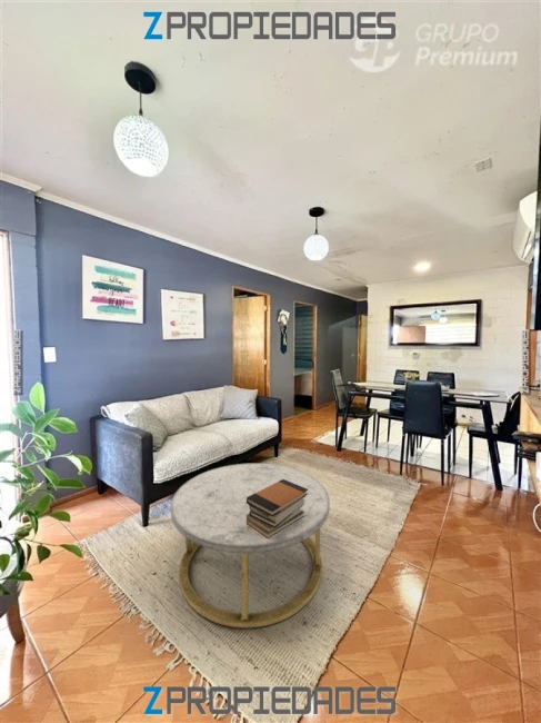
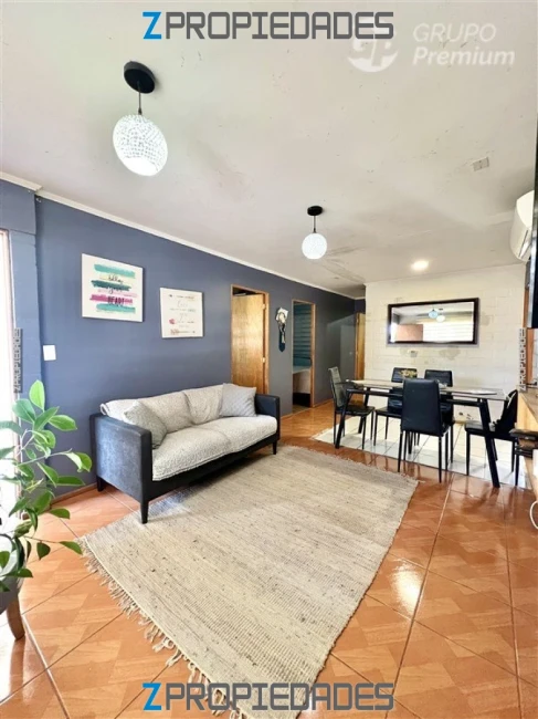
- book stack [246,479,309,538]
- coffee table [170,462,331,630]
